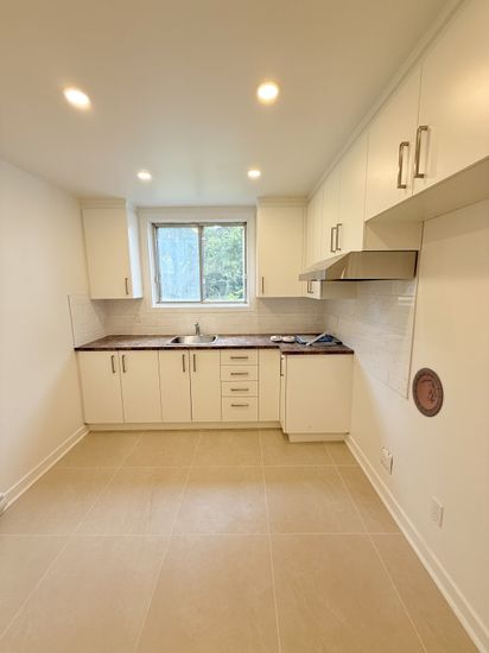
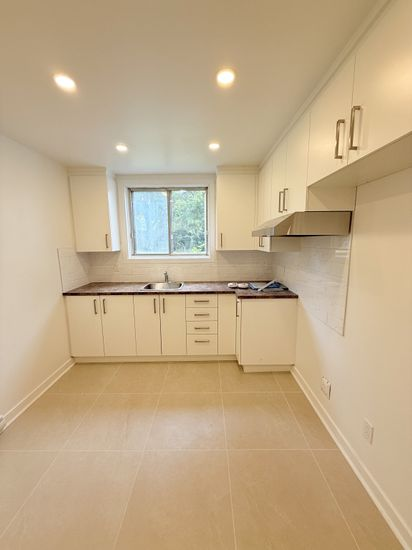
- decorative plate [411,367,445,418]
